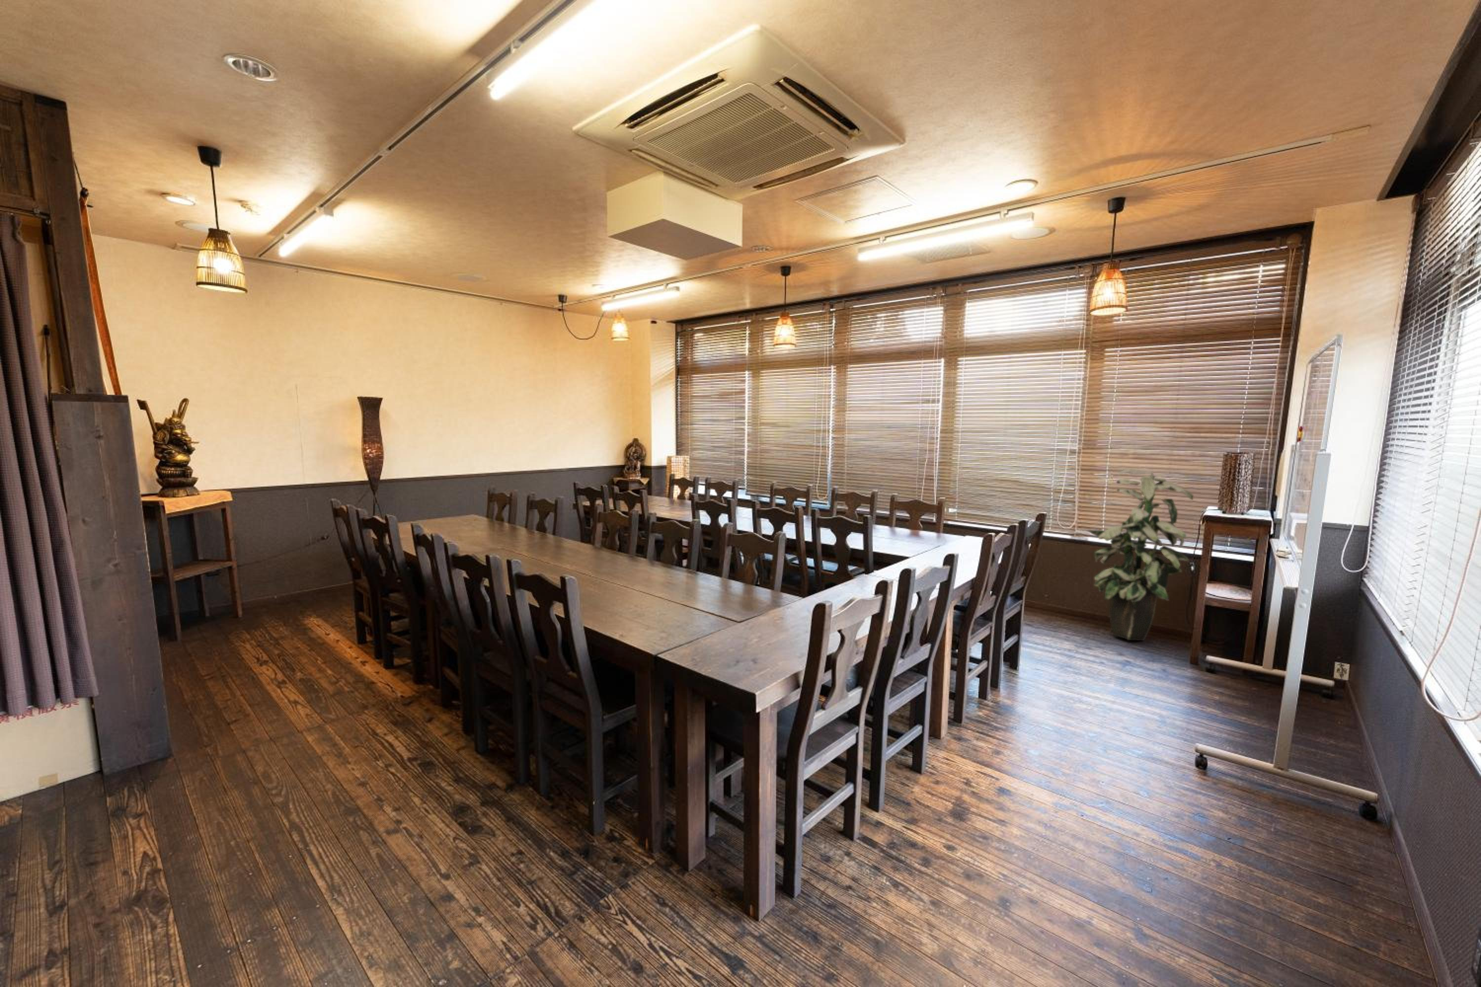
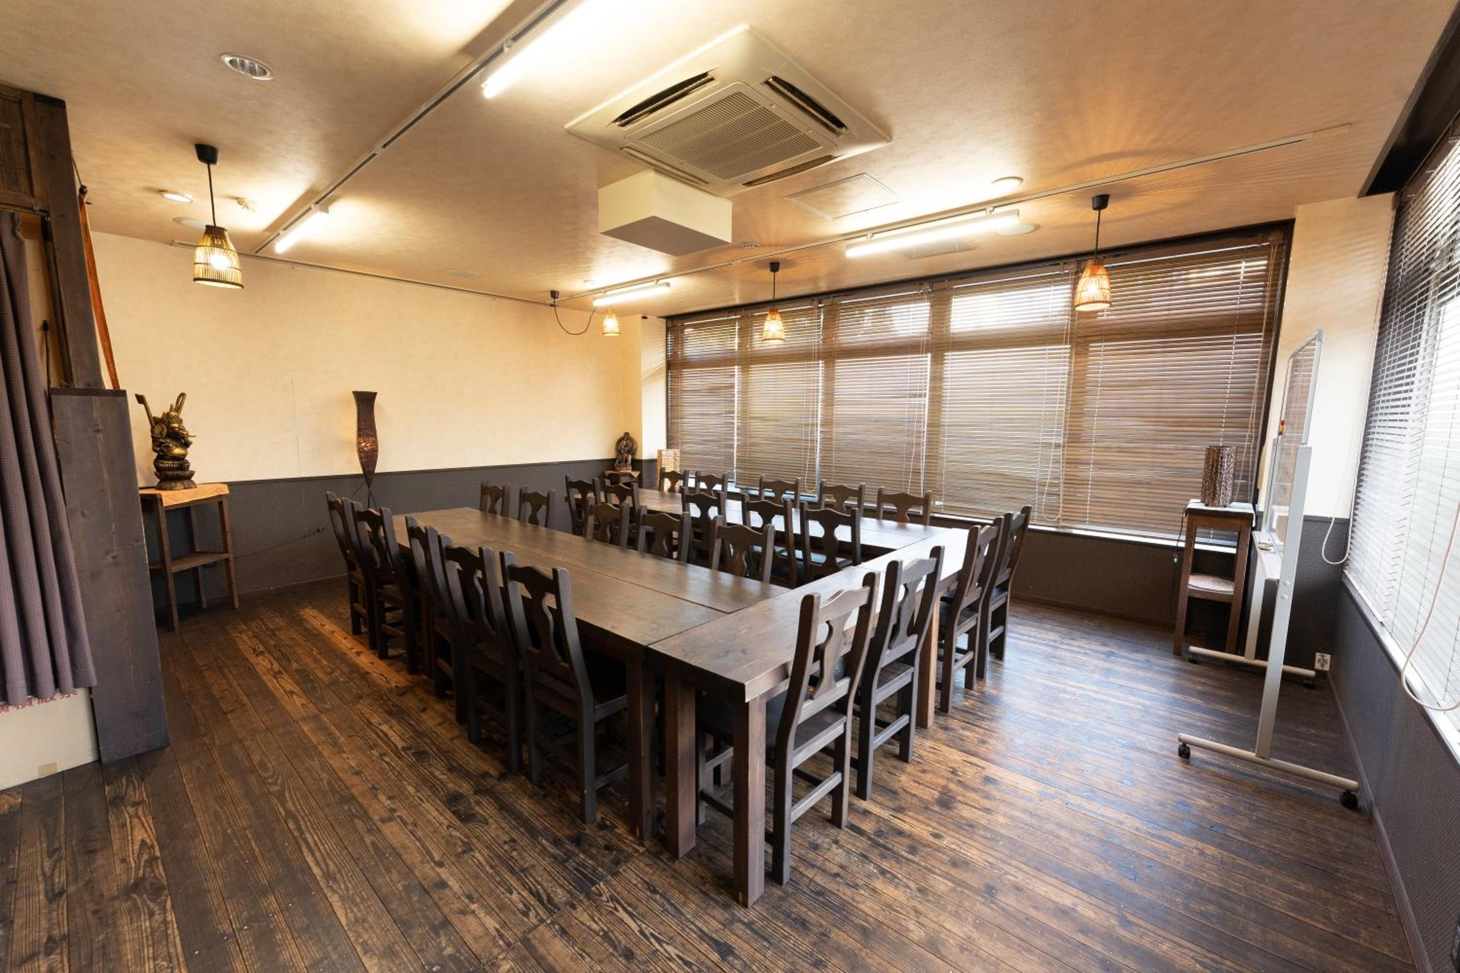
- indoor plant [1087,468,1194,641]
